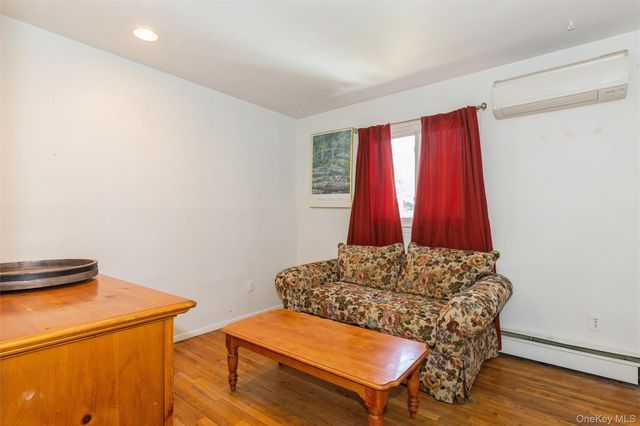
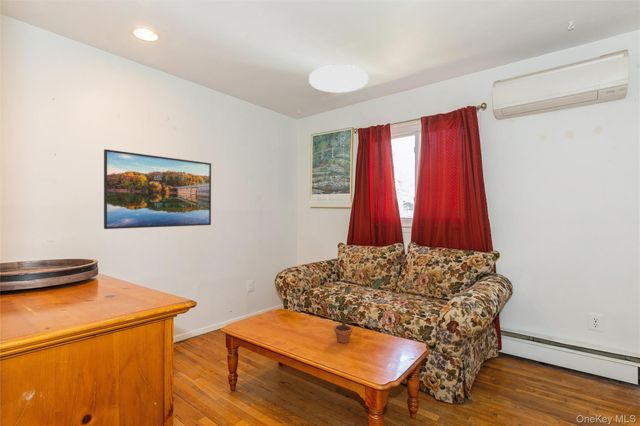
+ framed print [103,148,212,230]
+ potted plant [325,277,383,344]
+ ceiling light [308,64,369,93]
